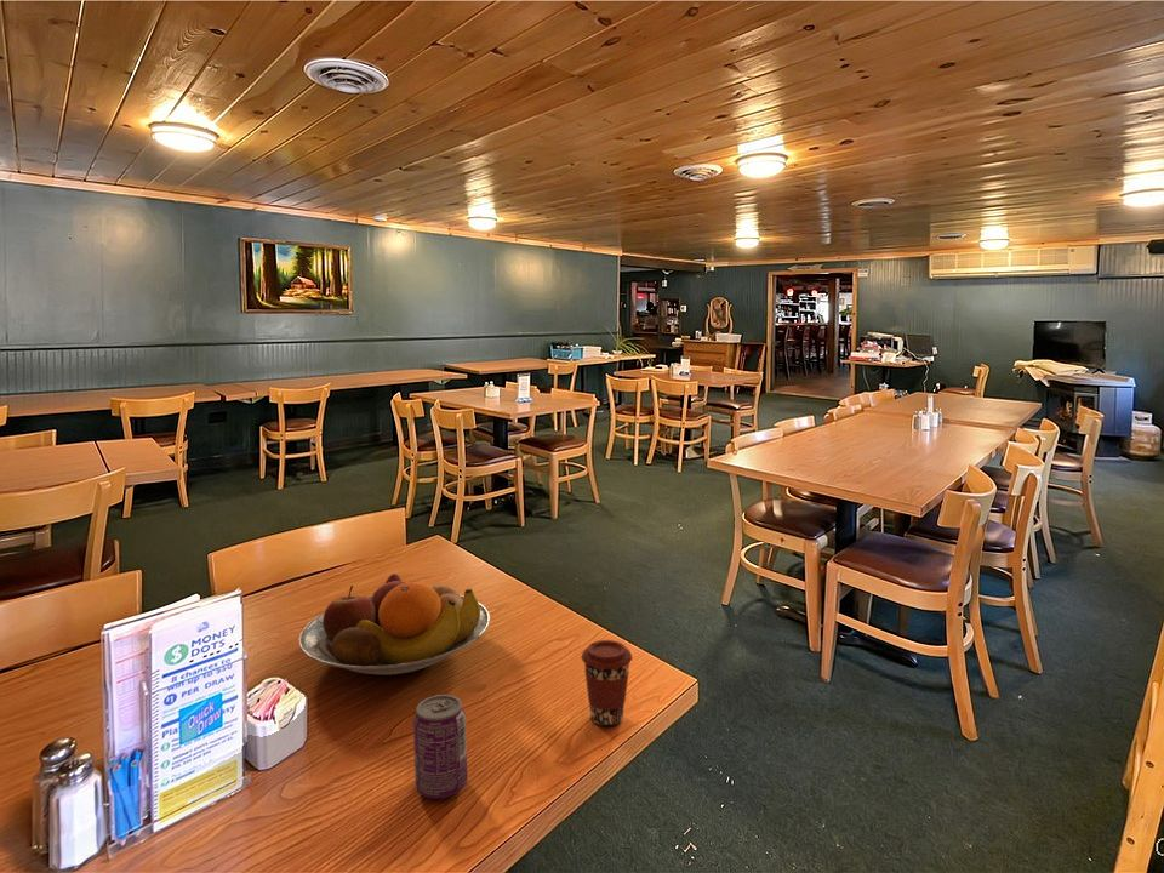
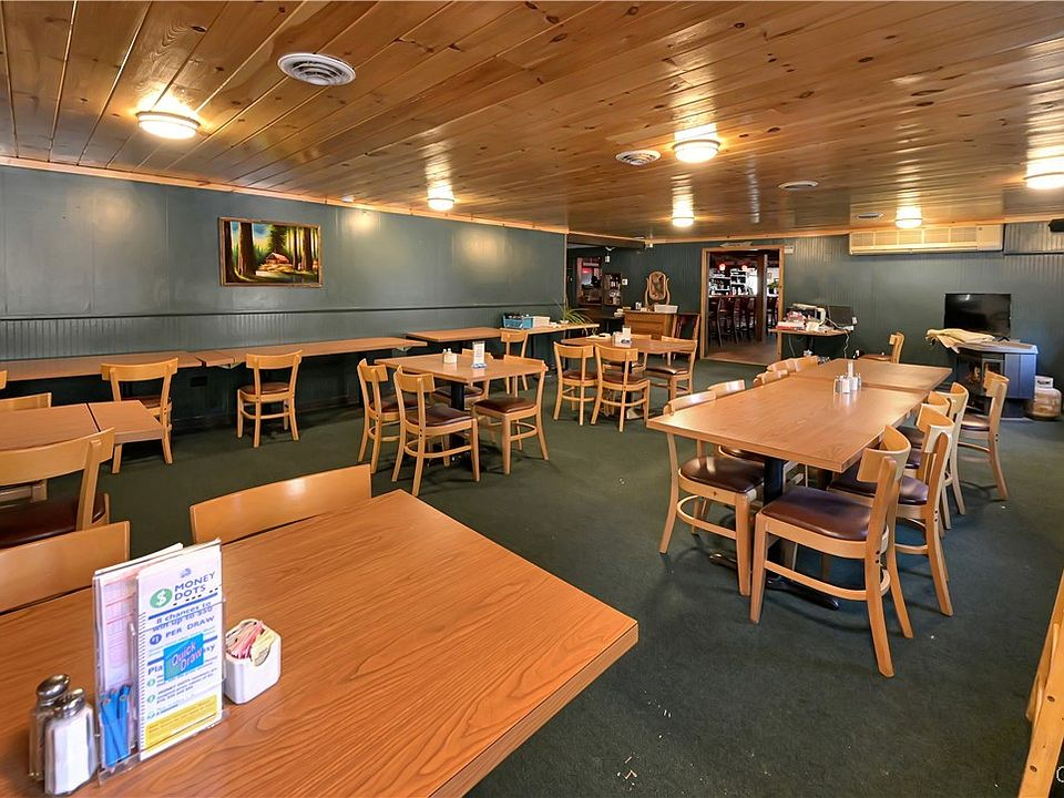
- fruit bowl [298,572,491,677]
- coffee cup [581,639,634,728]
- beverage can [412,694,468,799]
